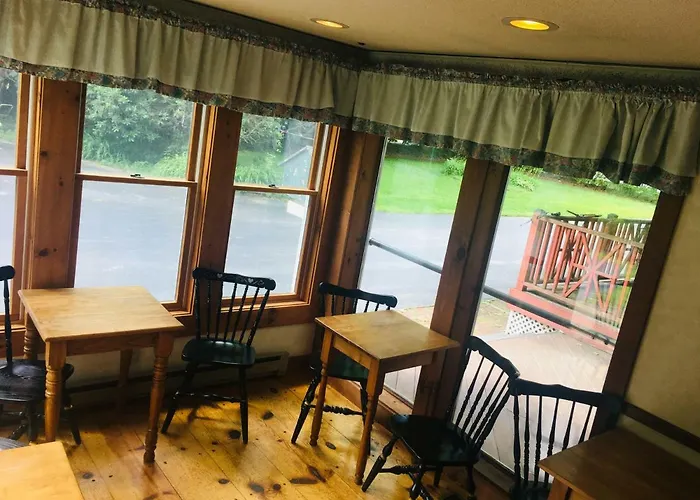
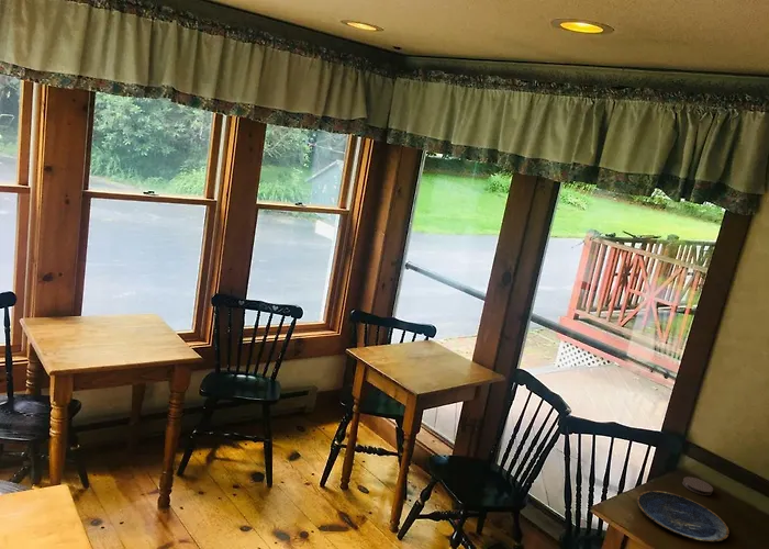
+ plate [636,490,731,544]
+ coaster [681,475,714,496]
